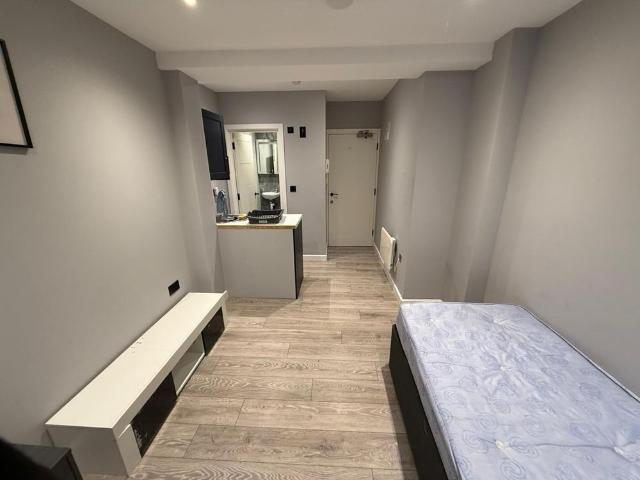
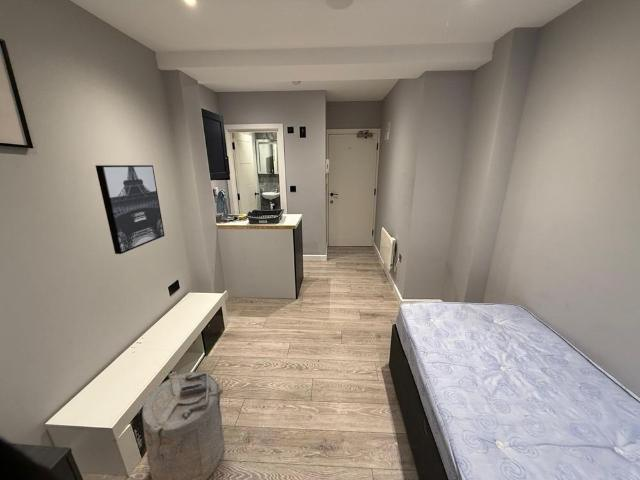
+ laundry hamper [141,371,225,480]
+ wall art [95,164,165,255]
